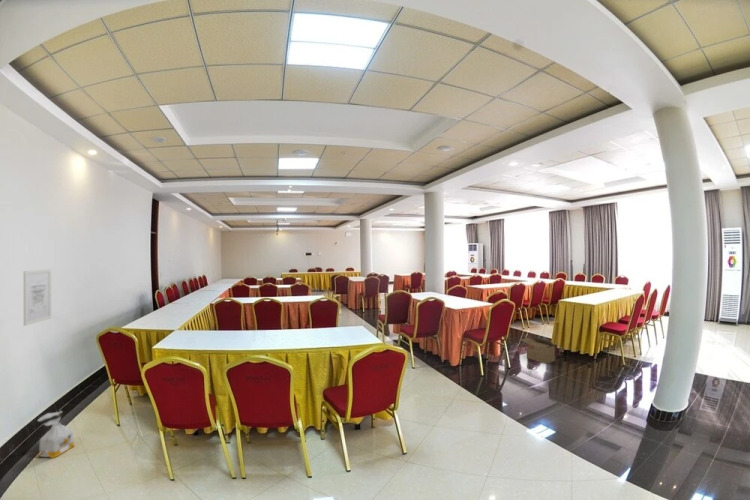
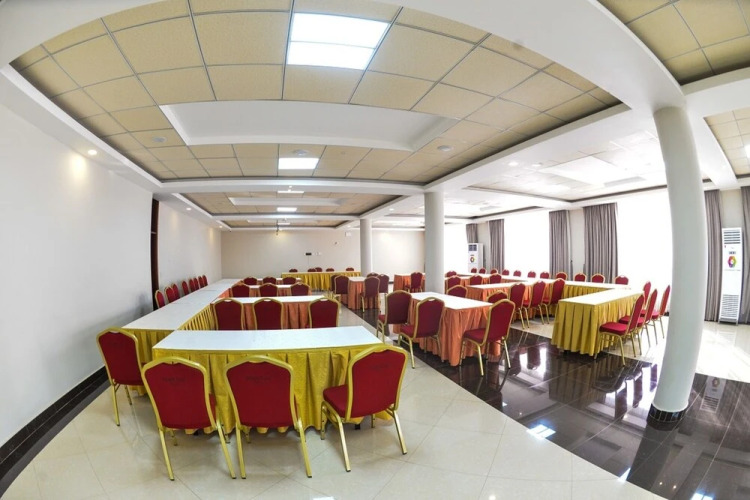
- wall art [23,268,52,327]
- cardboard box [519,336,556,365]
- bag [37,409,76,459]
